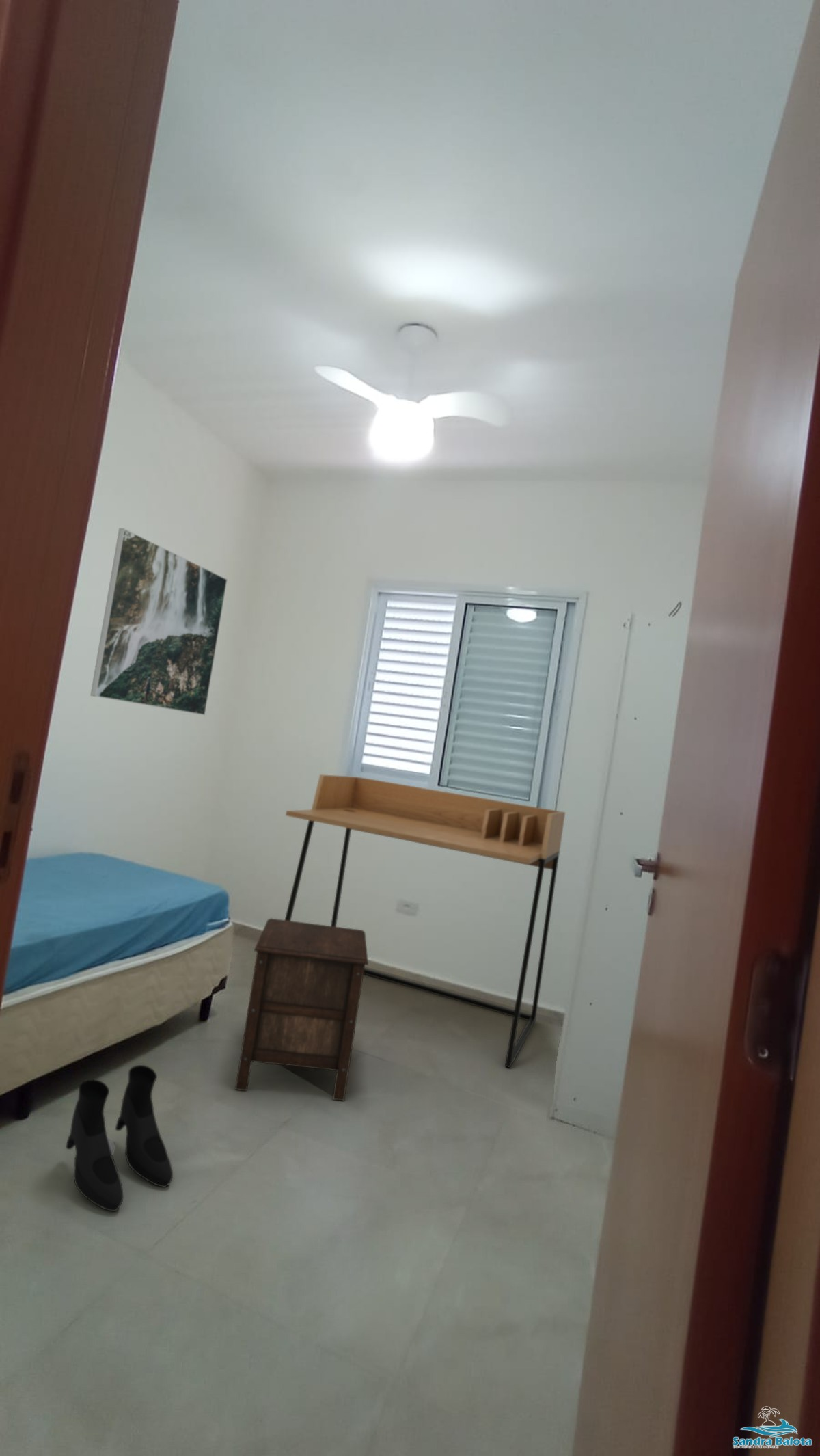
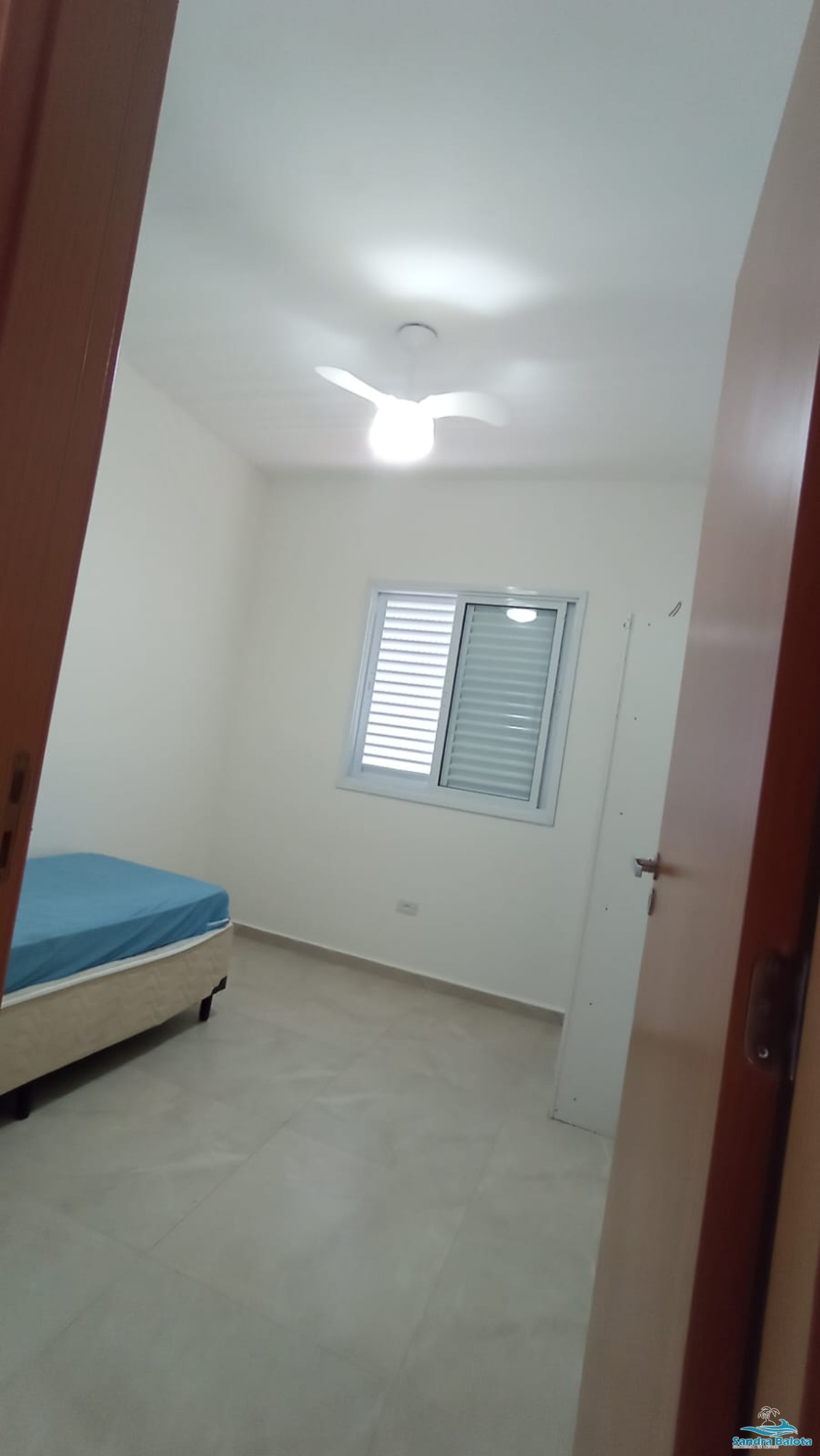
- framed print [90,528,228,716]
- nightstand [234,917,369,1101]
- desk [284,774,566,1068]
- boots [65,1064,174,1212]
